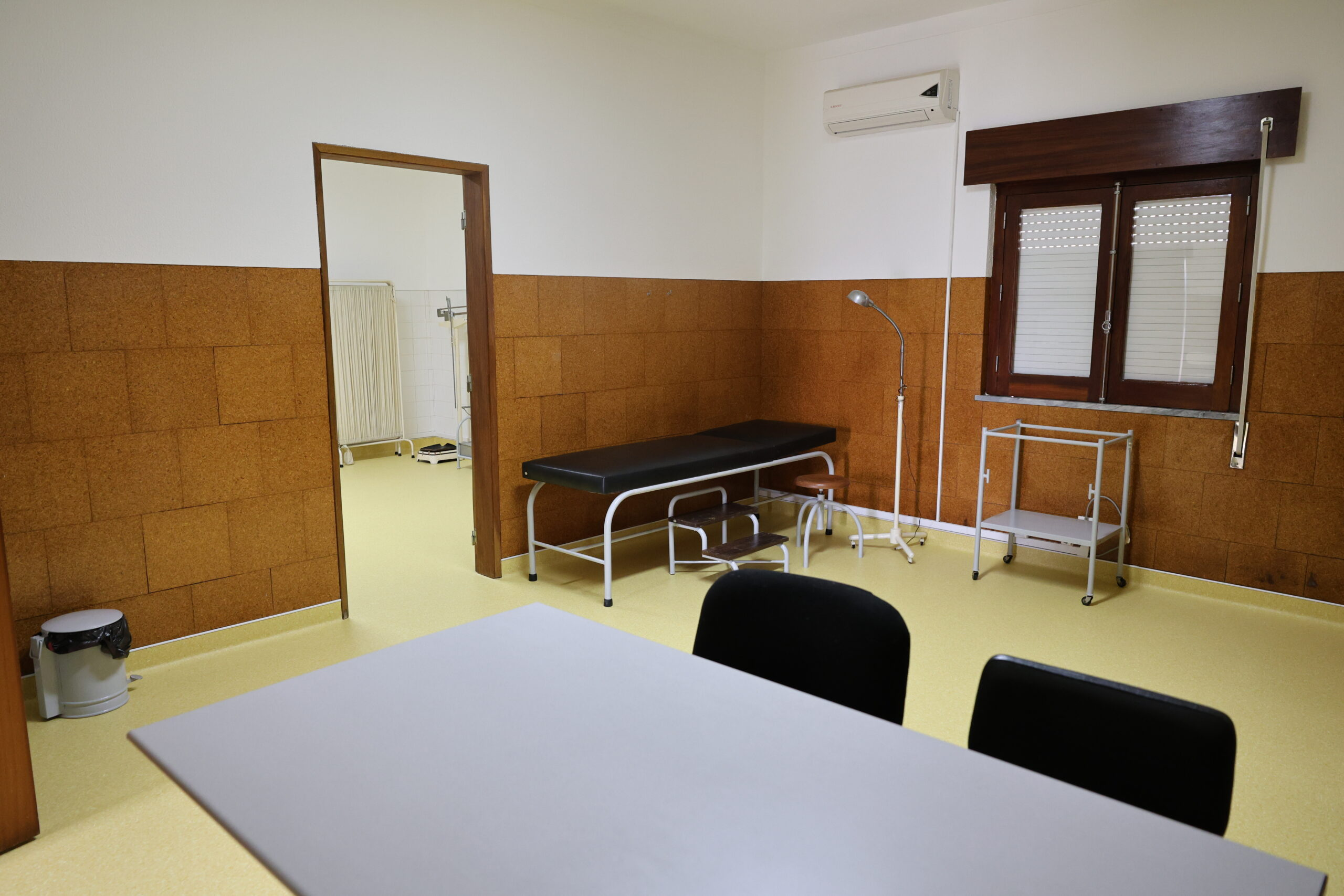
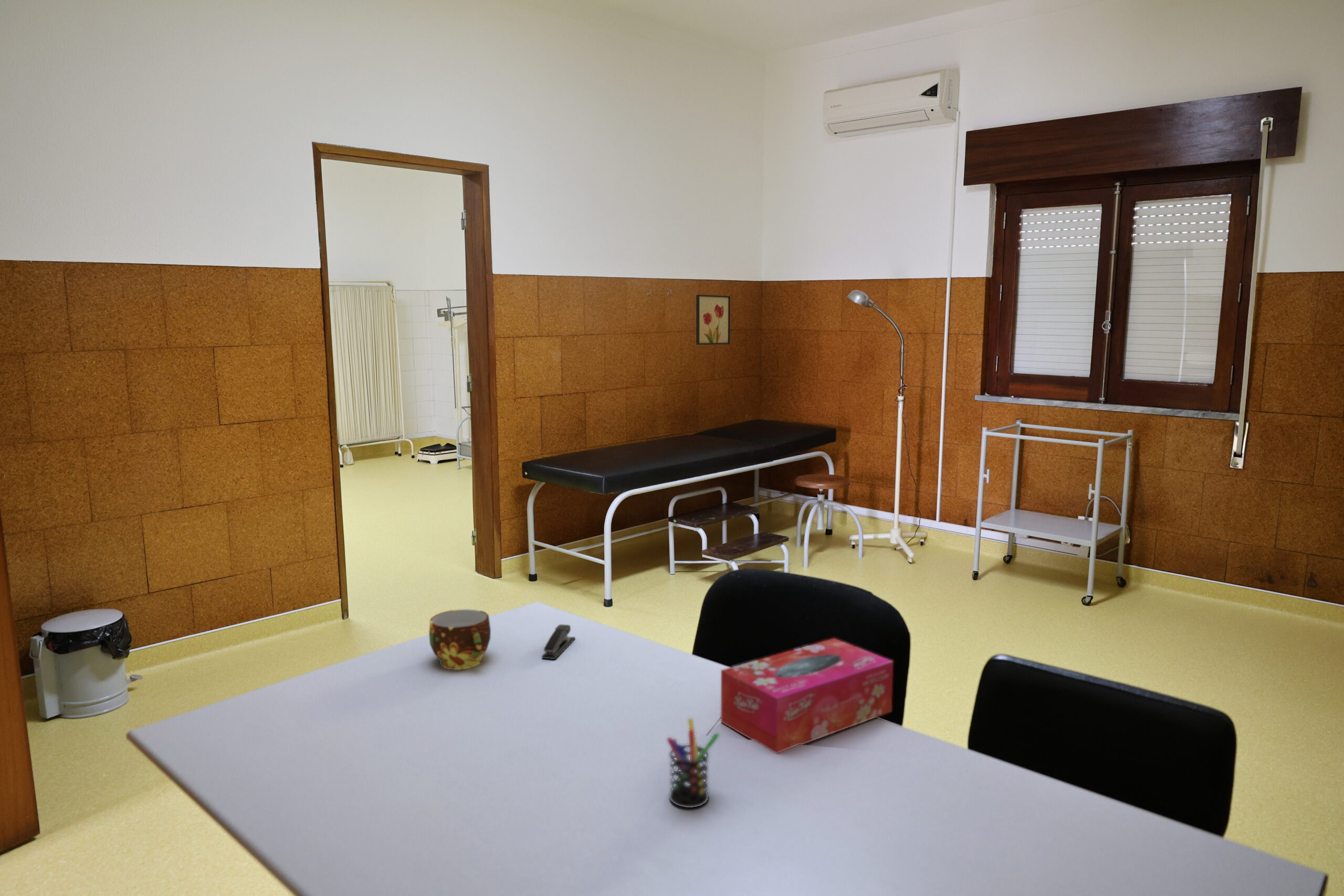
+ wall art [696,294,731,345]
+ tissue box [720,638,894,754]
+ cup [428,608,491,670]
+ stapler [541,624,576,660]
+ pen holder [667,718,720,808]
